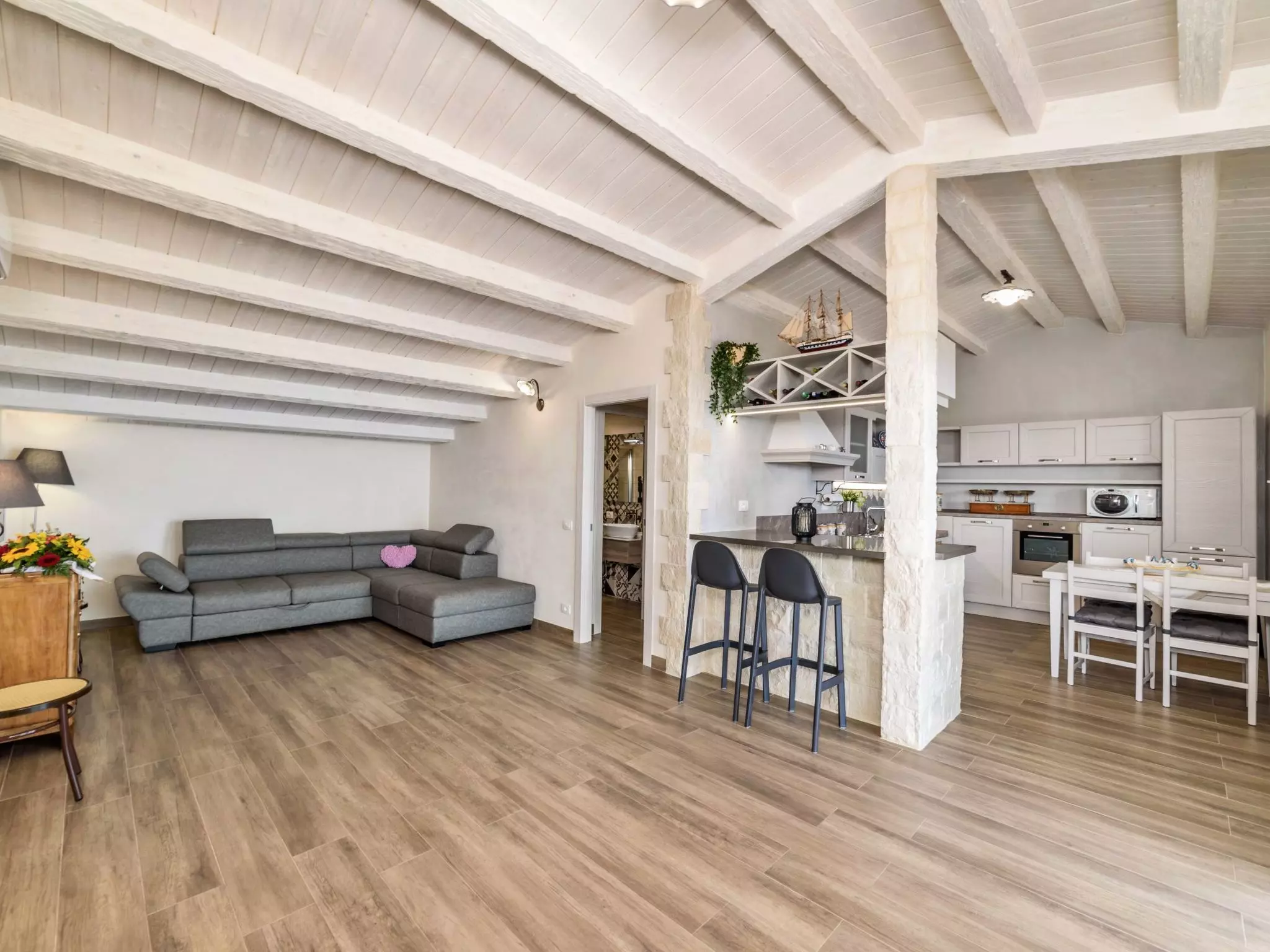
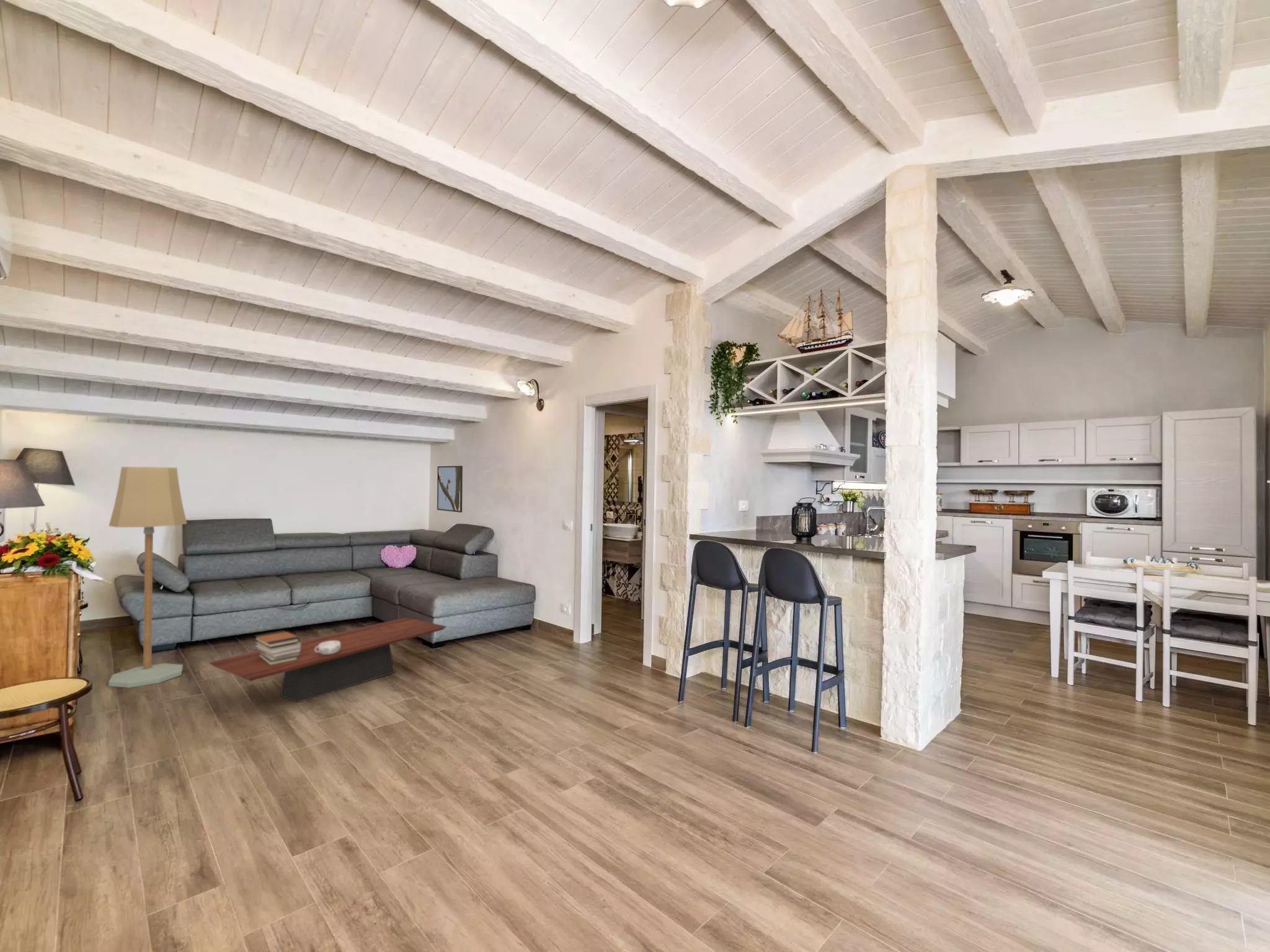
+ coffee table [208,617,447,703]
+ floor lamp [108,466,188,689]
+ decorative bowl [314,641,340,655]
+ book stack [254,630,301,665]
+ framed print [437,465,463,513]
